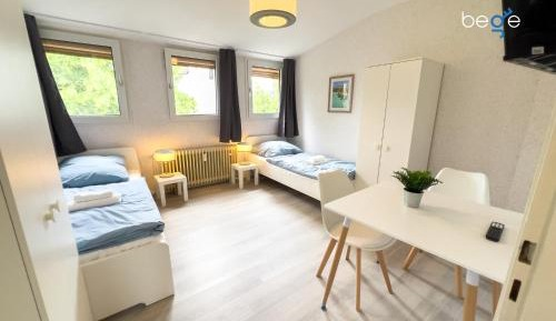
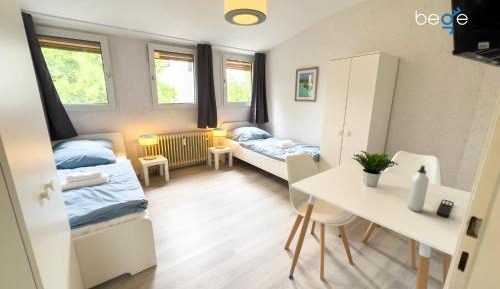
+ water bottle [406,164,430,213]
